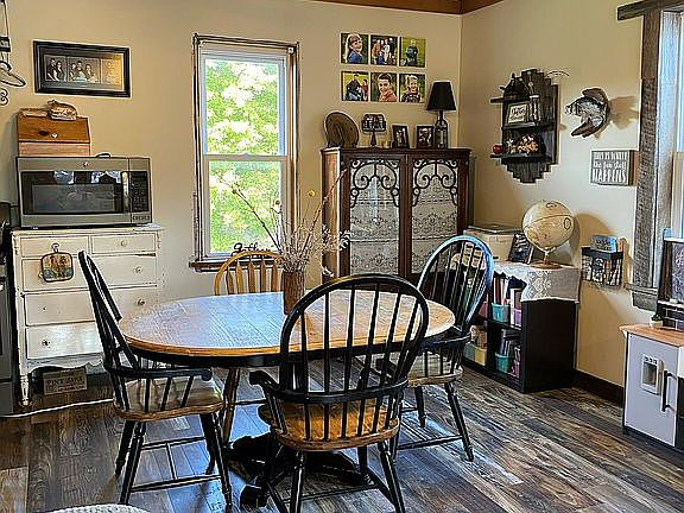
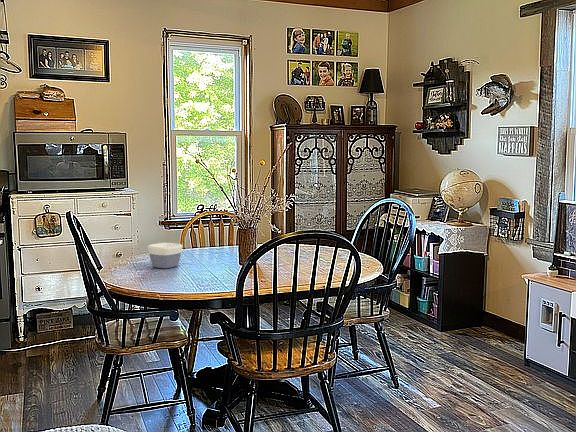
+ bowl [147,242,183,269]
